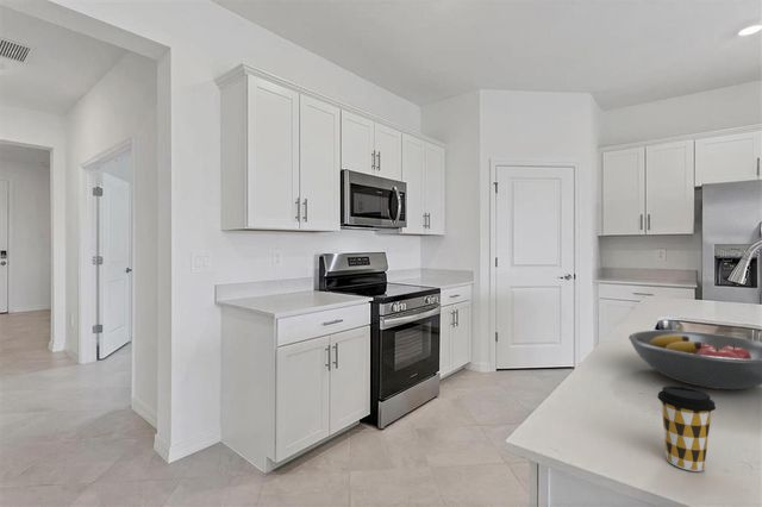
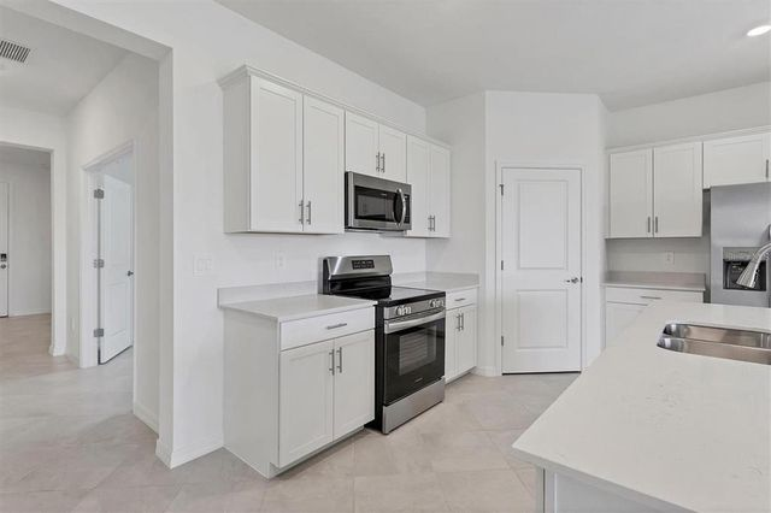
- coffee cup [656,384,717,472]
- fruit bowl [627,330,762,390]
